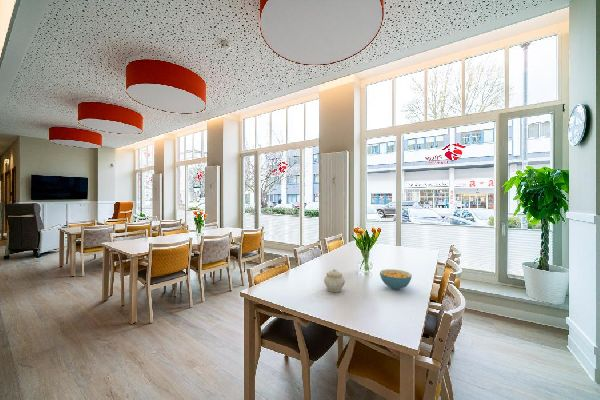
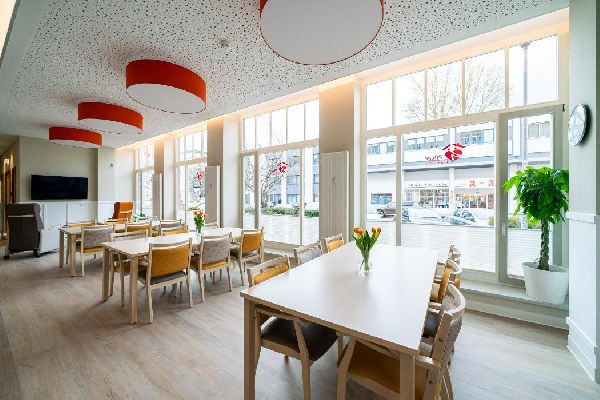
- teapot [323,268,346,293]
- cereal bowl [379,268,413,291]
